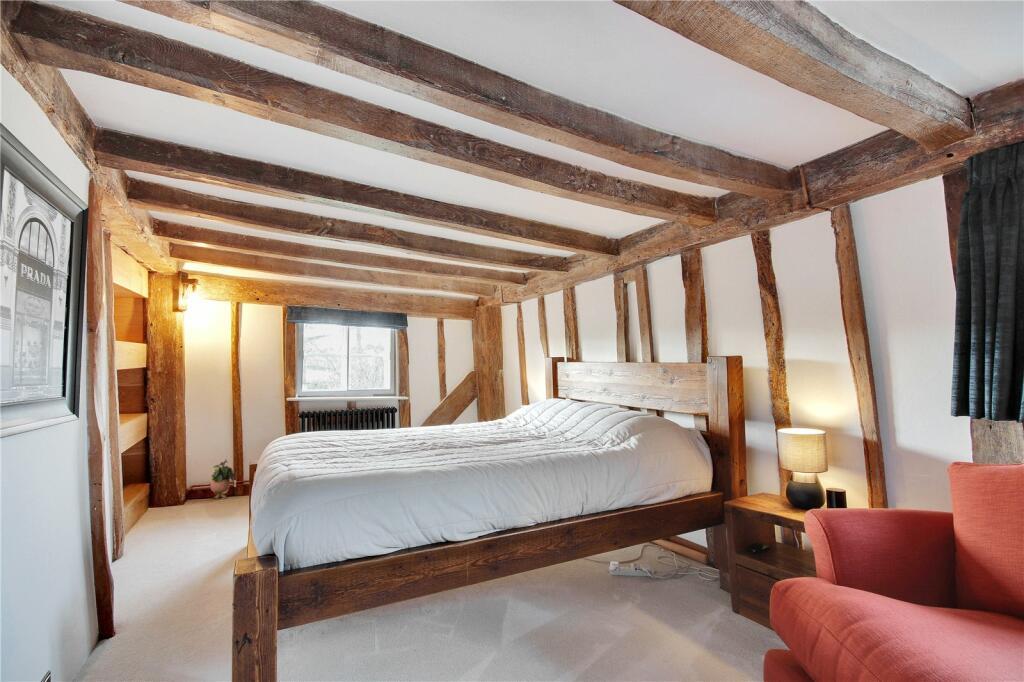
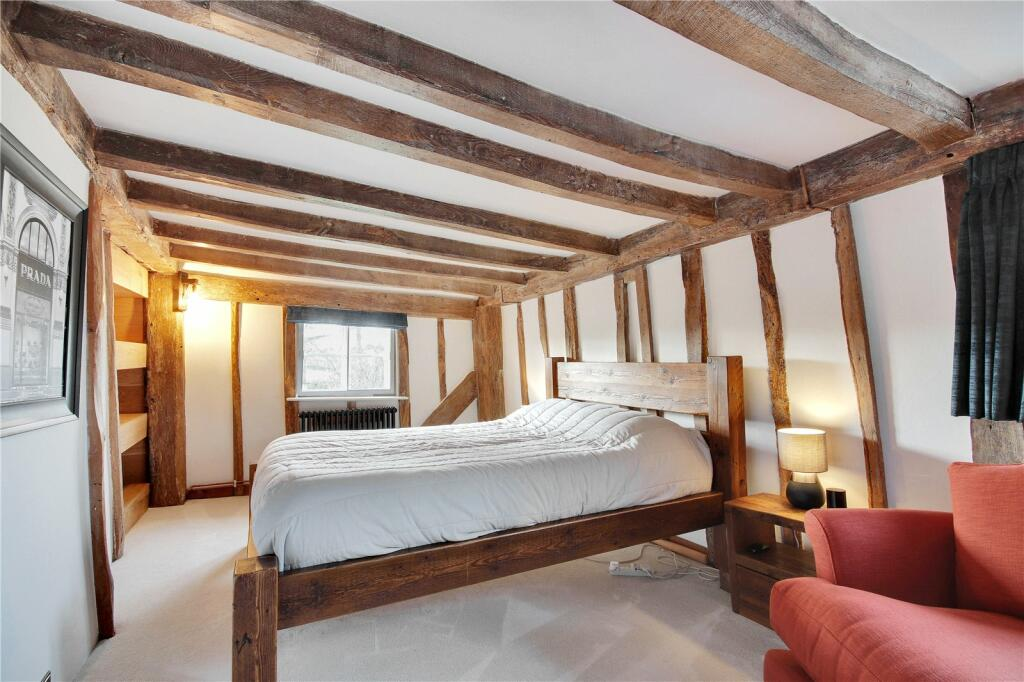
- potted plant [209,458,236,501]
